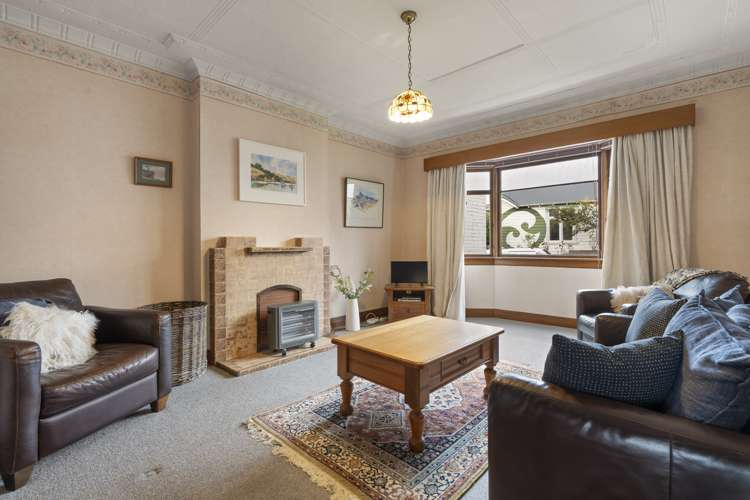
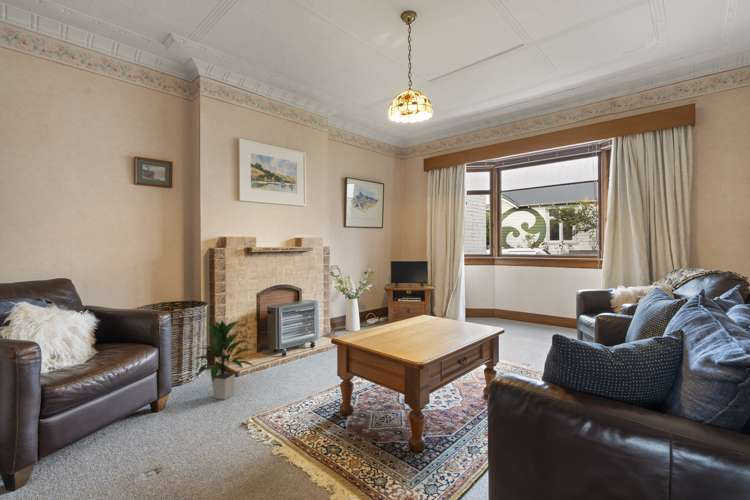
+ indoor plant [193,319,256,401]
